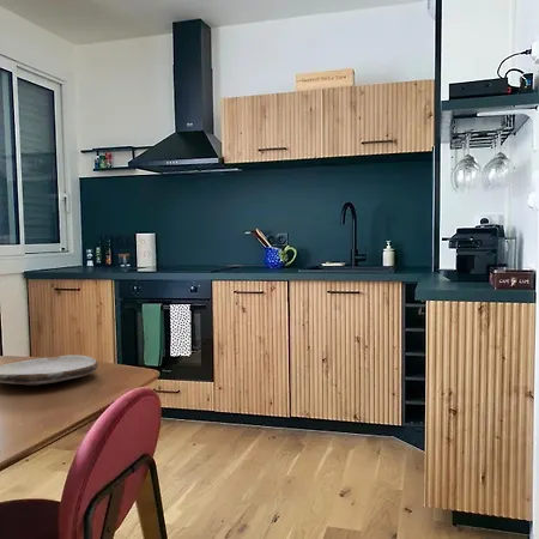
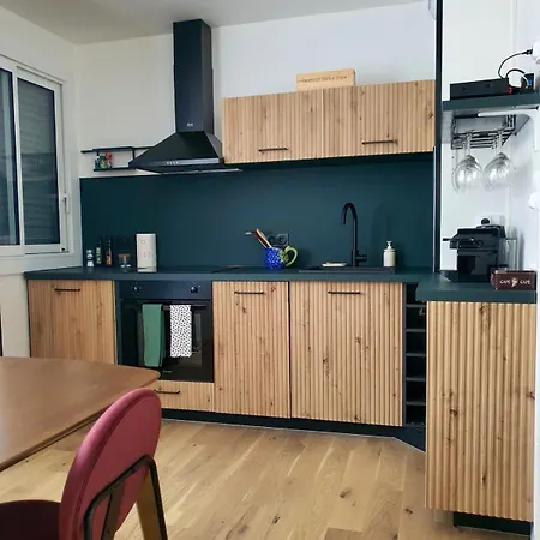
- plate [0,355,99,387]
